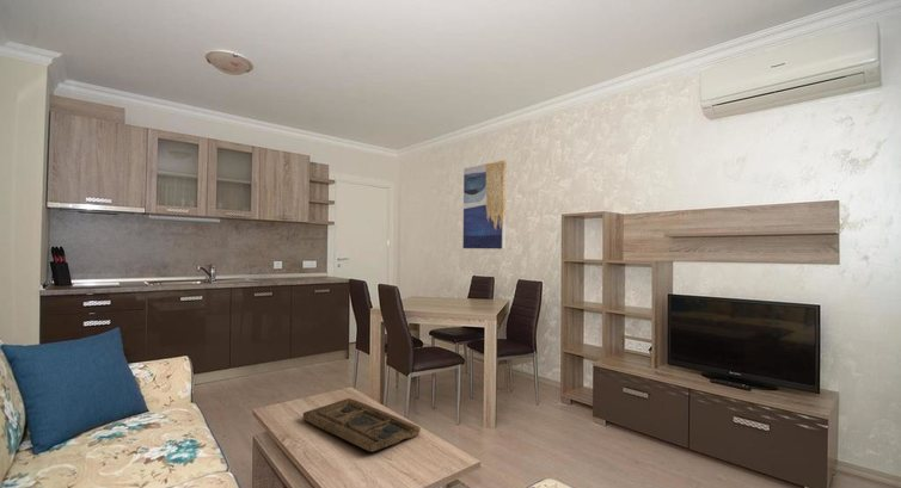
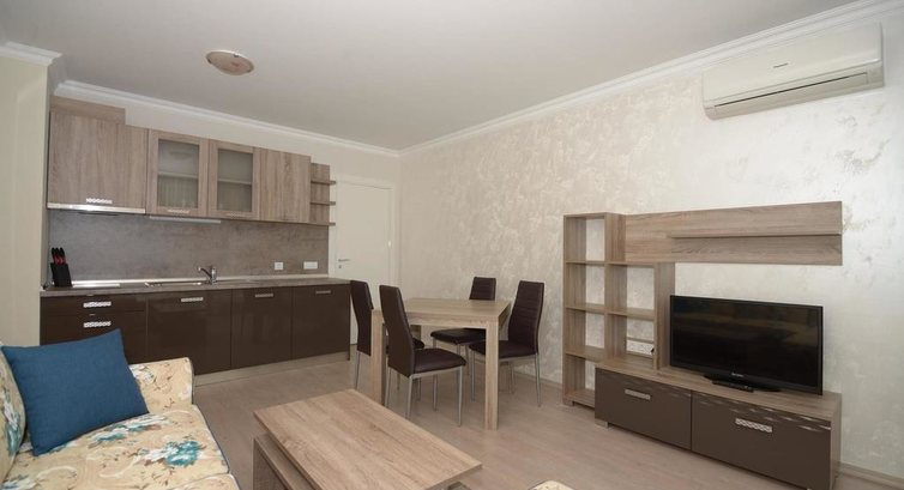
- decorative tray [301,397,422,453]
- wall art [461,159,508,251]
